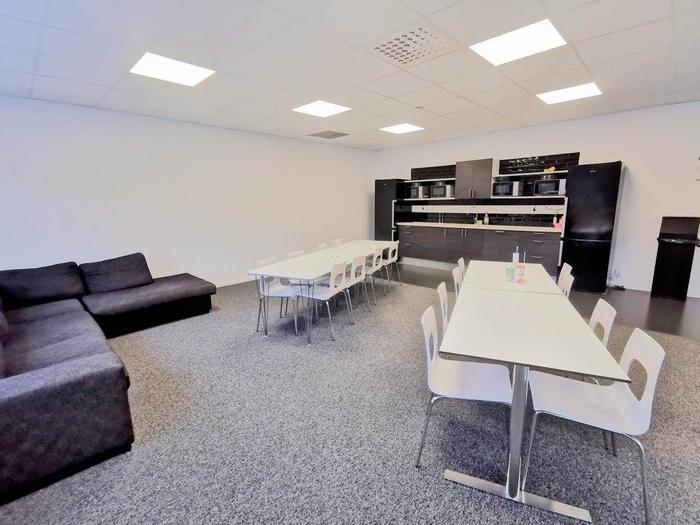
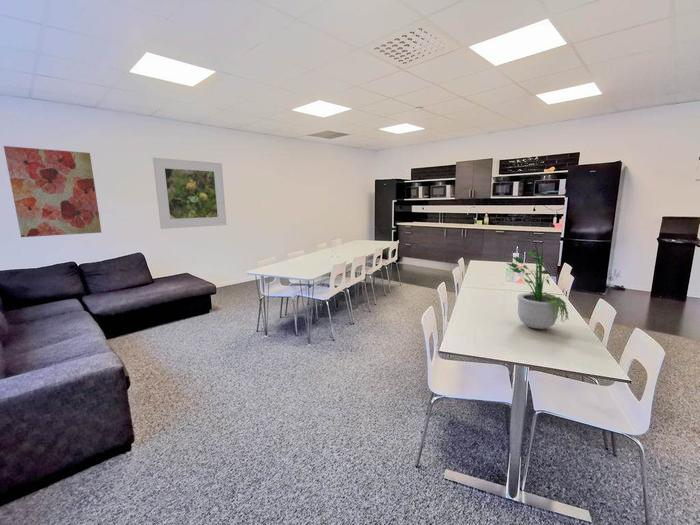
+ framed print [152,157,227,230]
+ wall art [3,145,103,238]
+ potted plant [505,229,569,330]
